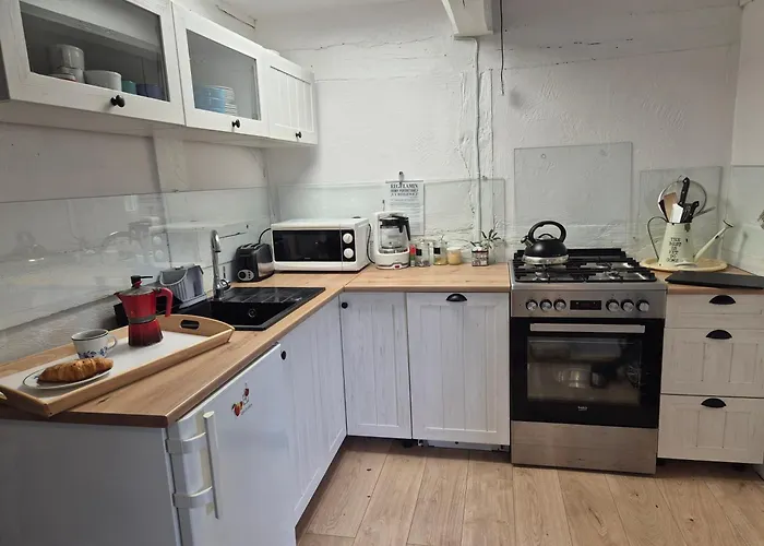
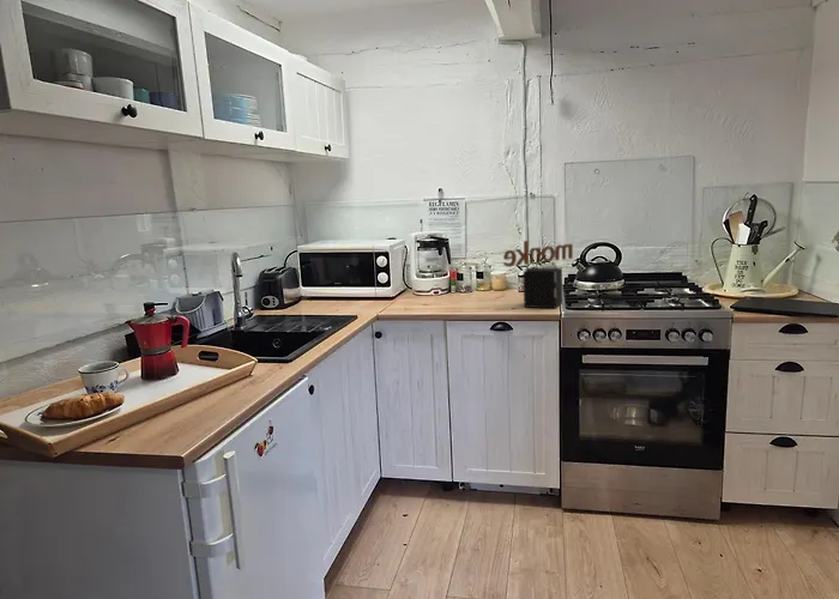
+ knife block [502,240,574,309]
